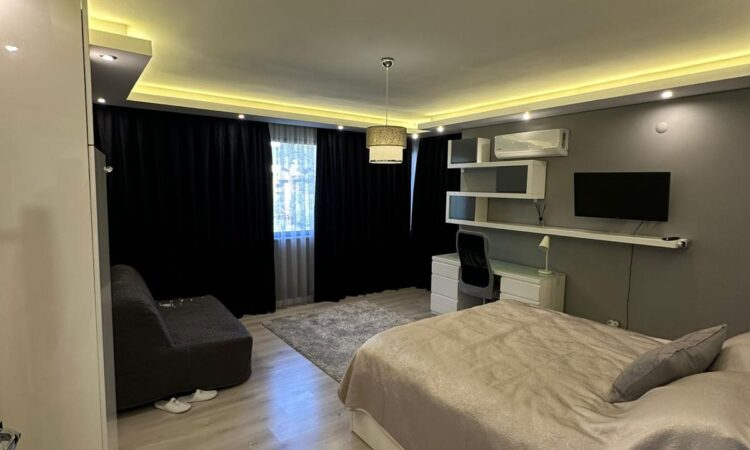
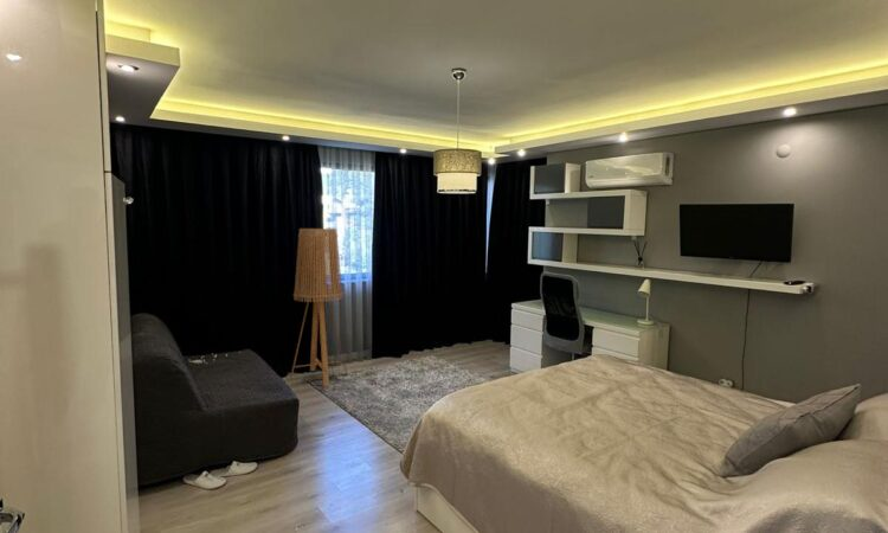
+ floor lamp [289,227,349,388]
